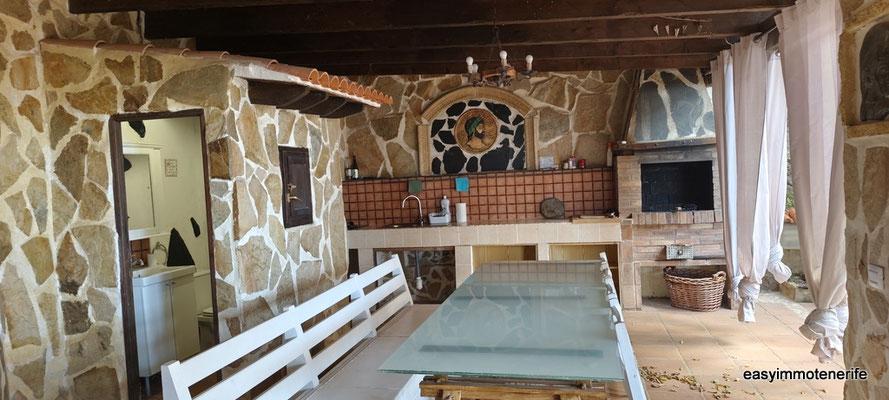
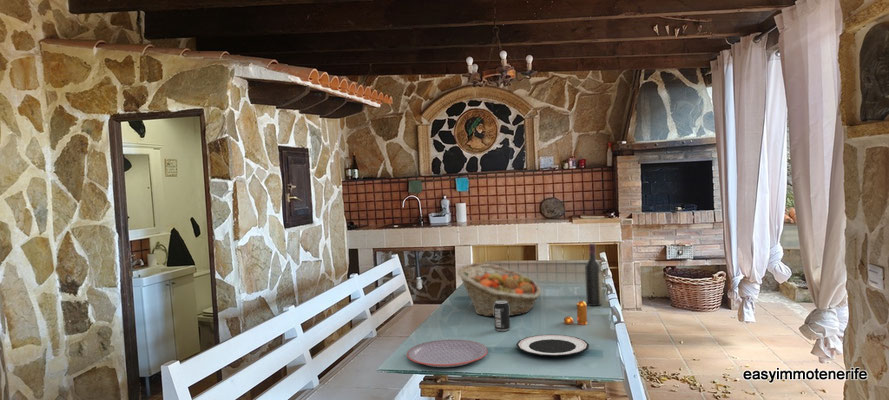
+ wine bottle [584,242,603,307]
+ pepper shaker [563,300,588,326]
+ plate [406,339,489,368]
+ fruit basket [457,262,542,317]
+ beverage can [493,301,511,332]
+ plate [515,333,590,357]
